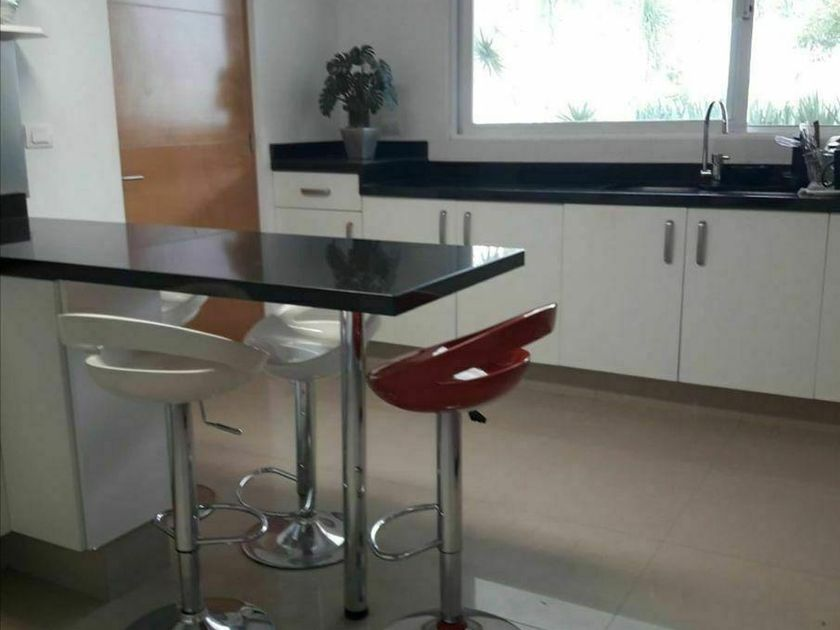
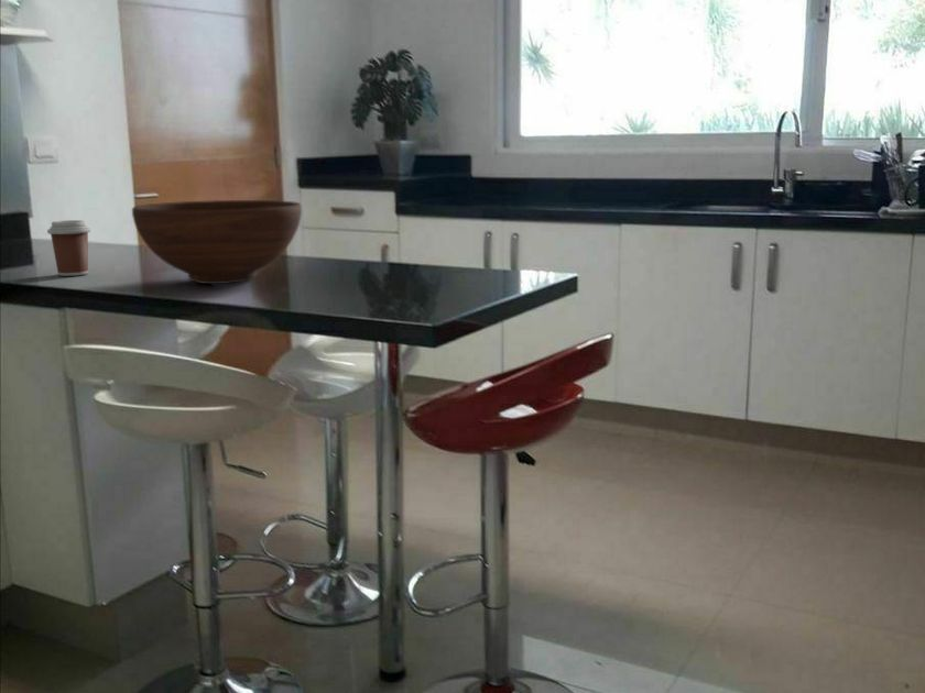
+ coffee cup [46,219,91,277]
+ fruit bowl [131,199,303,285]
